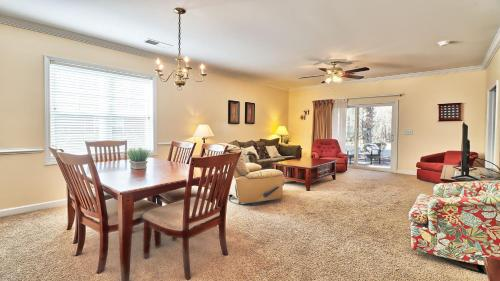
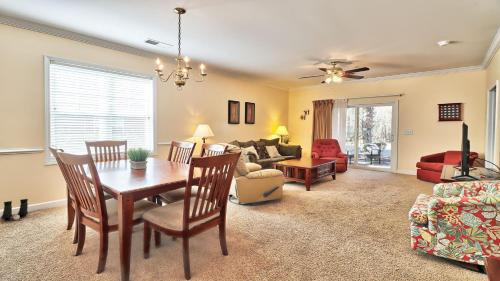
+ boots [1,198,29,221]
